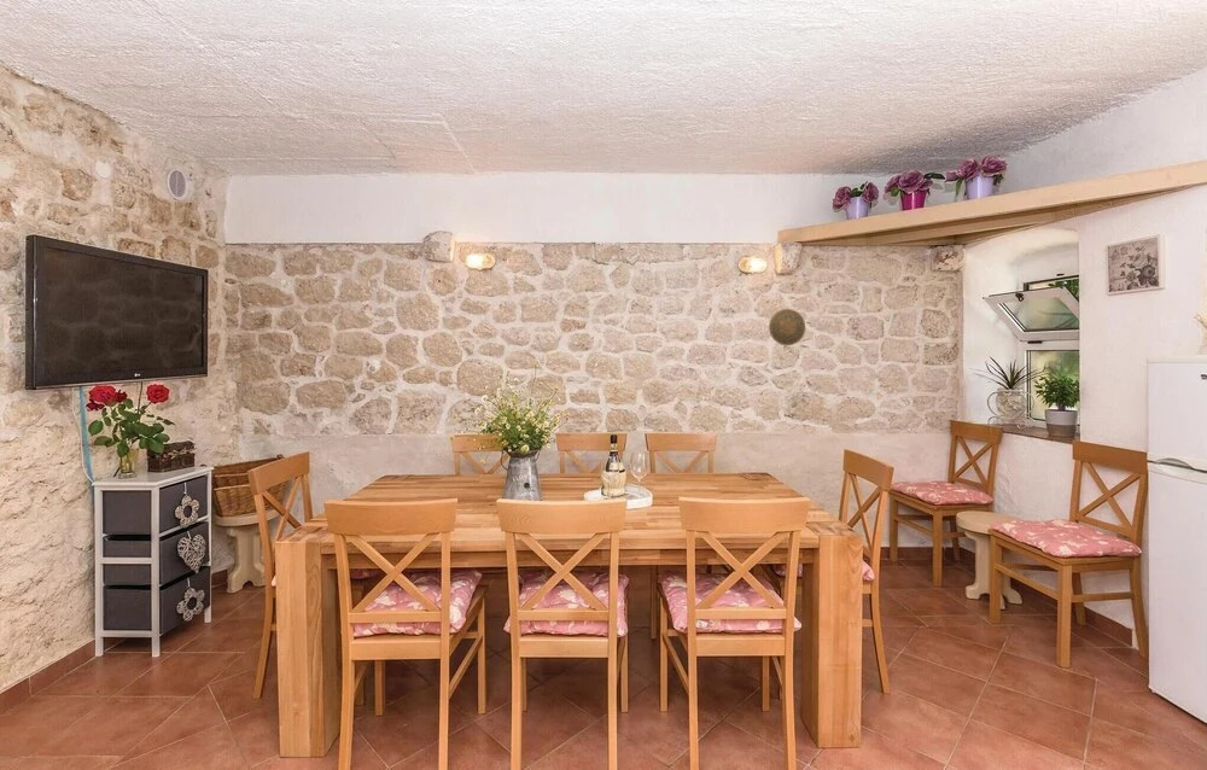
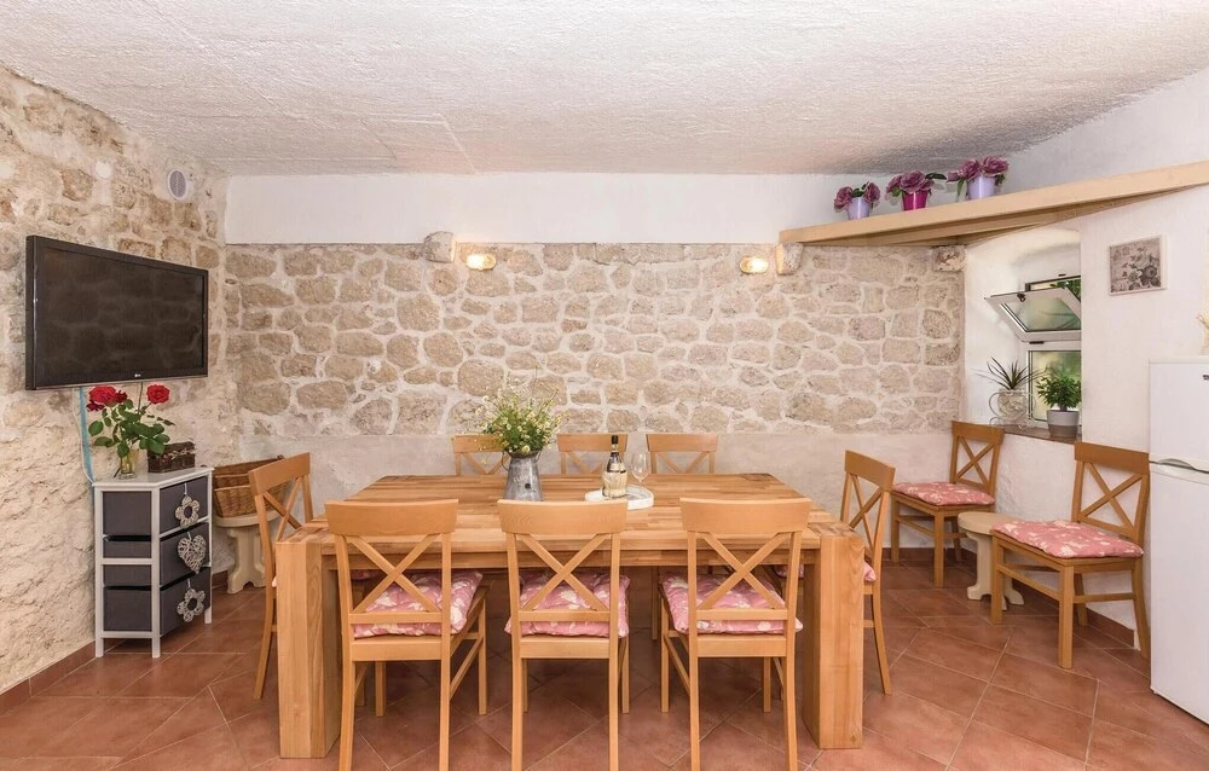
- decorative plate [768,308,806,346]
